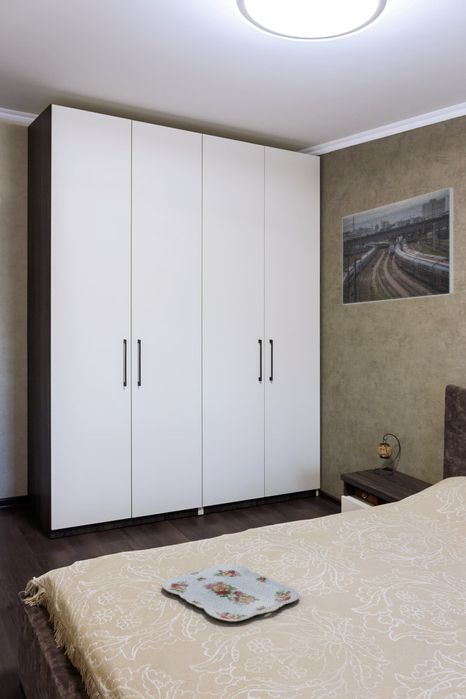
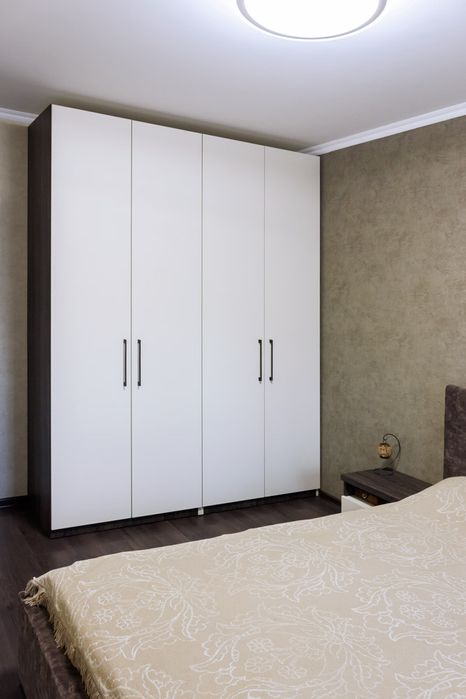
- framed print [341,186,455,306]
- serving tray [161,563,300,622]
